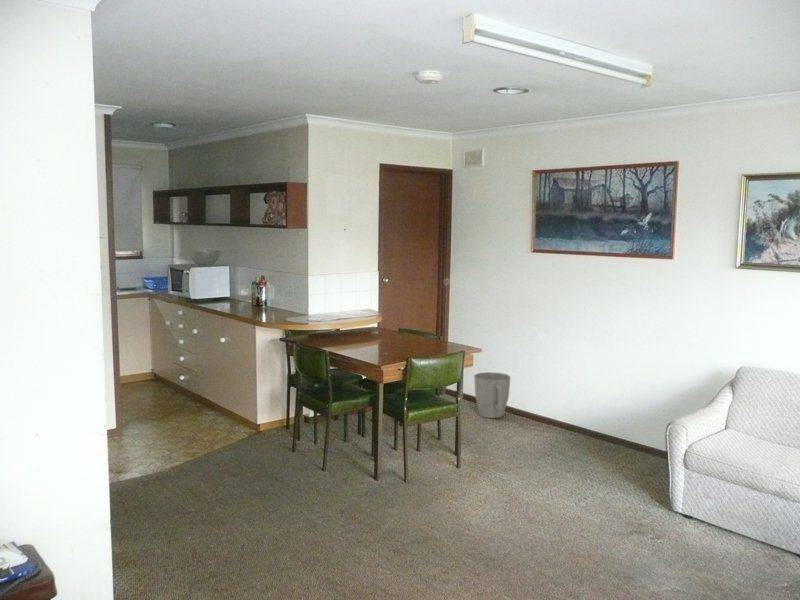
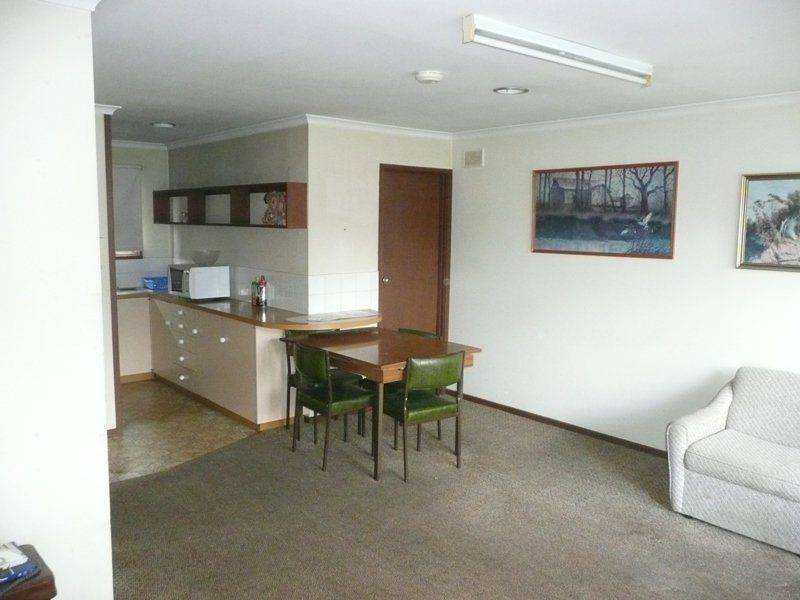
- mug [473,371,511,419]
